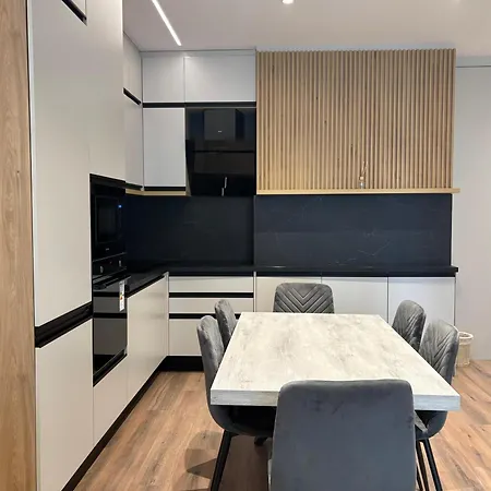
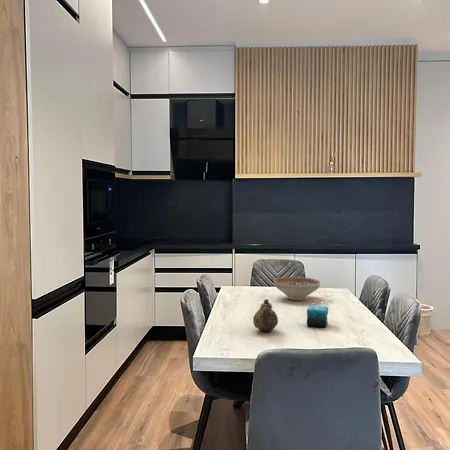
+ candle [306,301,329,329]
+ decorative bowl [273,276,321,301]
+ teapot [252,298,279,333]
